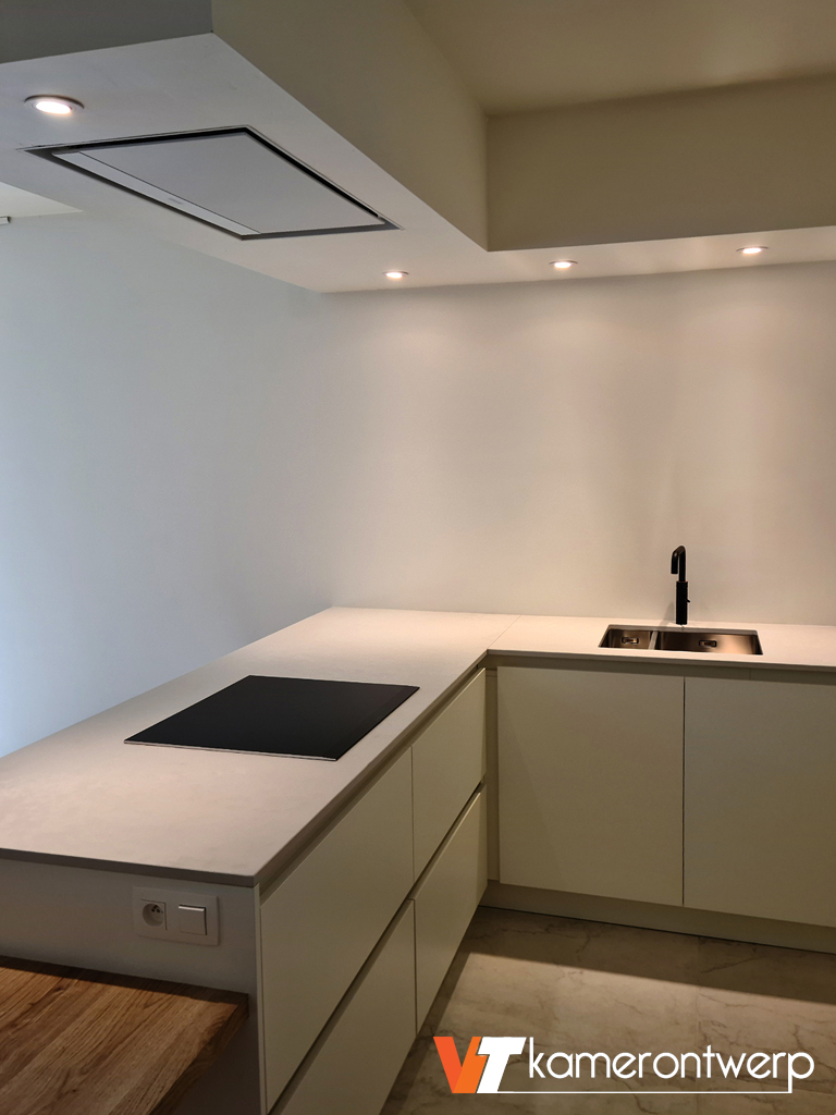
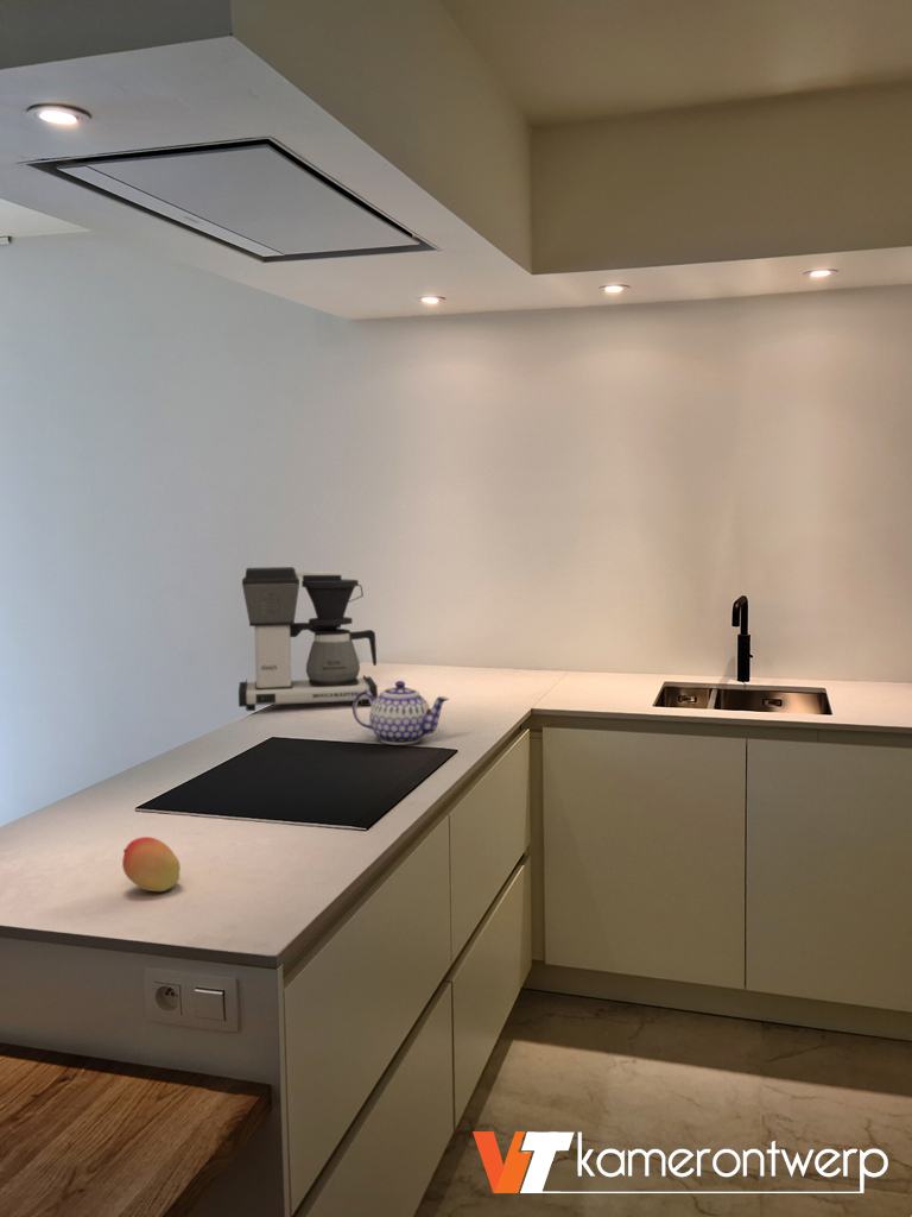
+ teapot [352,680,450,746]
+ fruit [121,835,182,893]
+ coffee maker [238,566,379,712]
